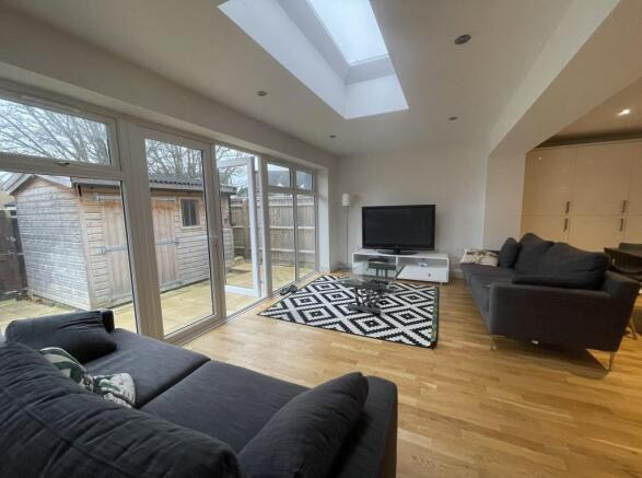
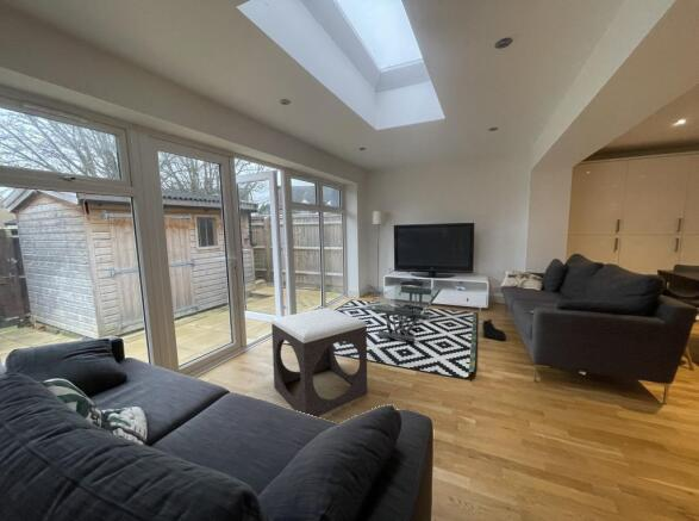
+ footstool [270,306,368,417]
+ boots [481,318,507,341]
